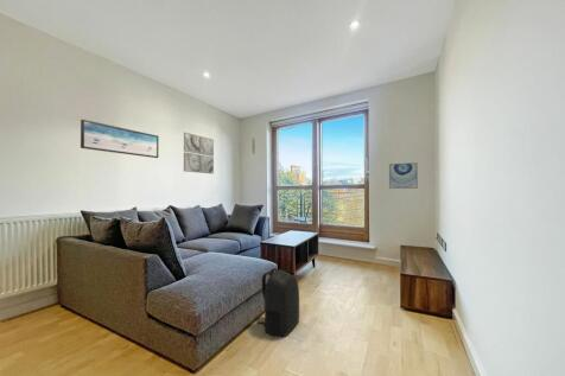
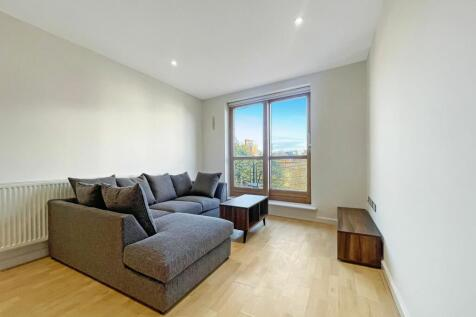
- wall art [80,119,159,159]
- backpack [256,267,300,337]
- wall art [388,161,419,190]
- wall art [183,132,215,174]
